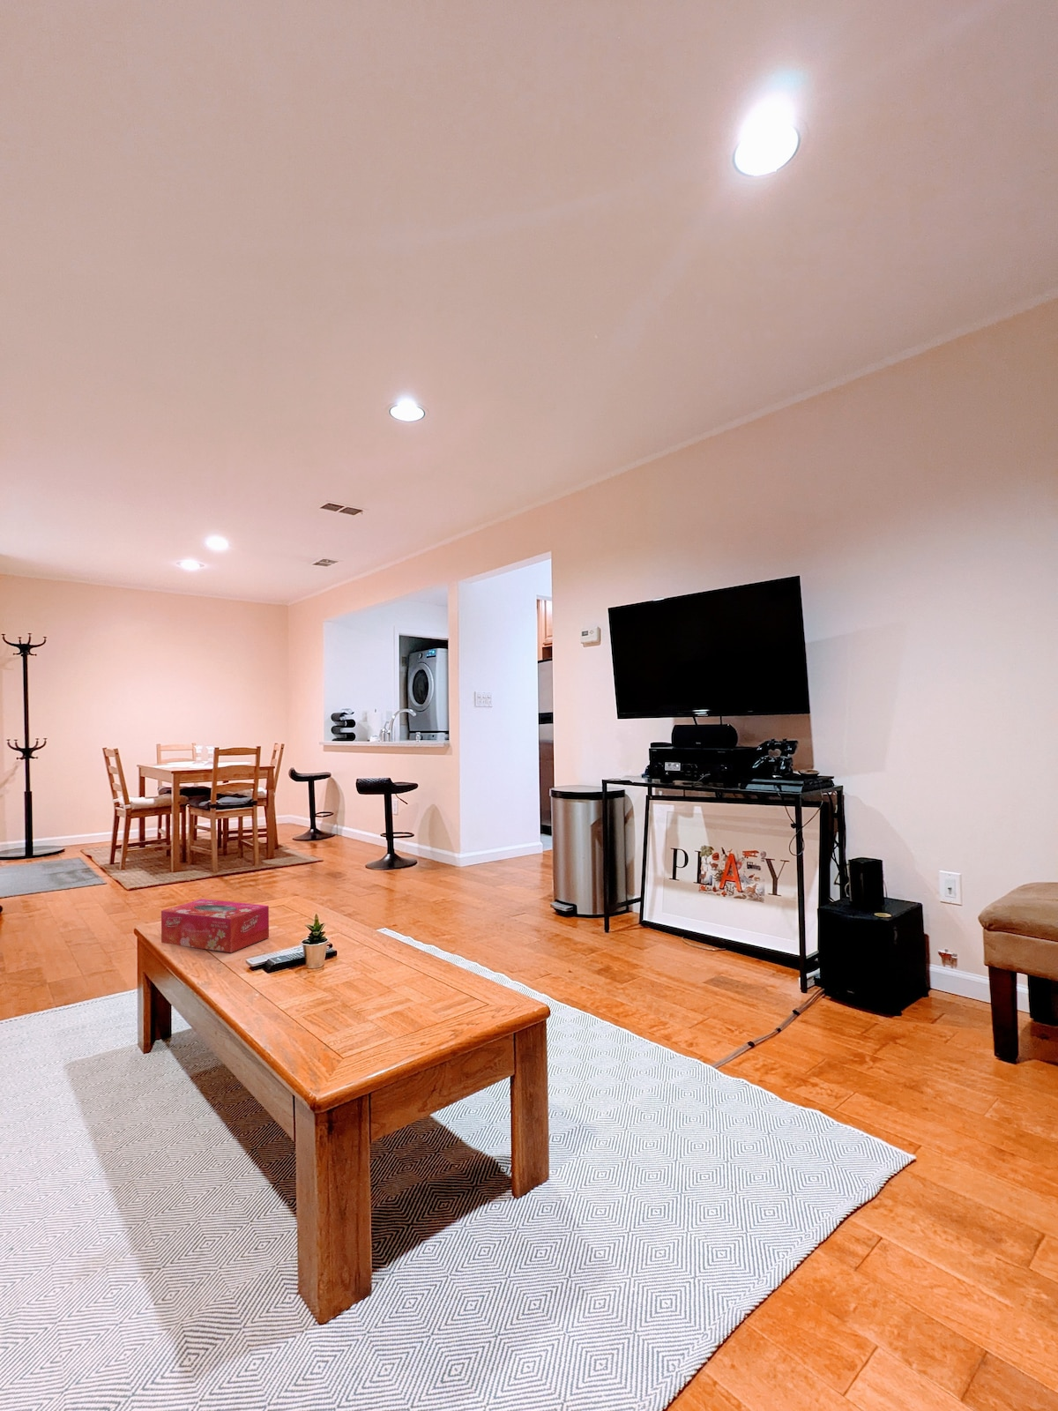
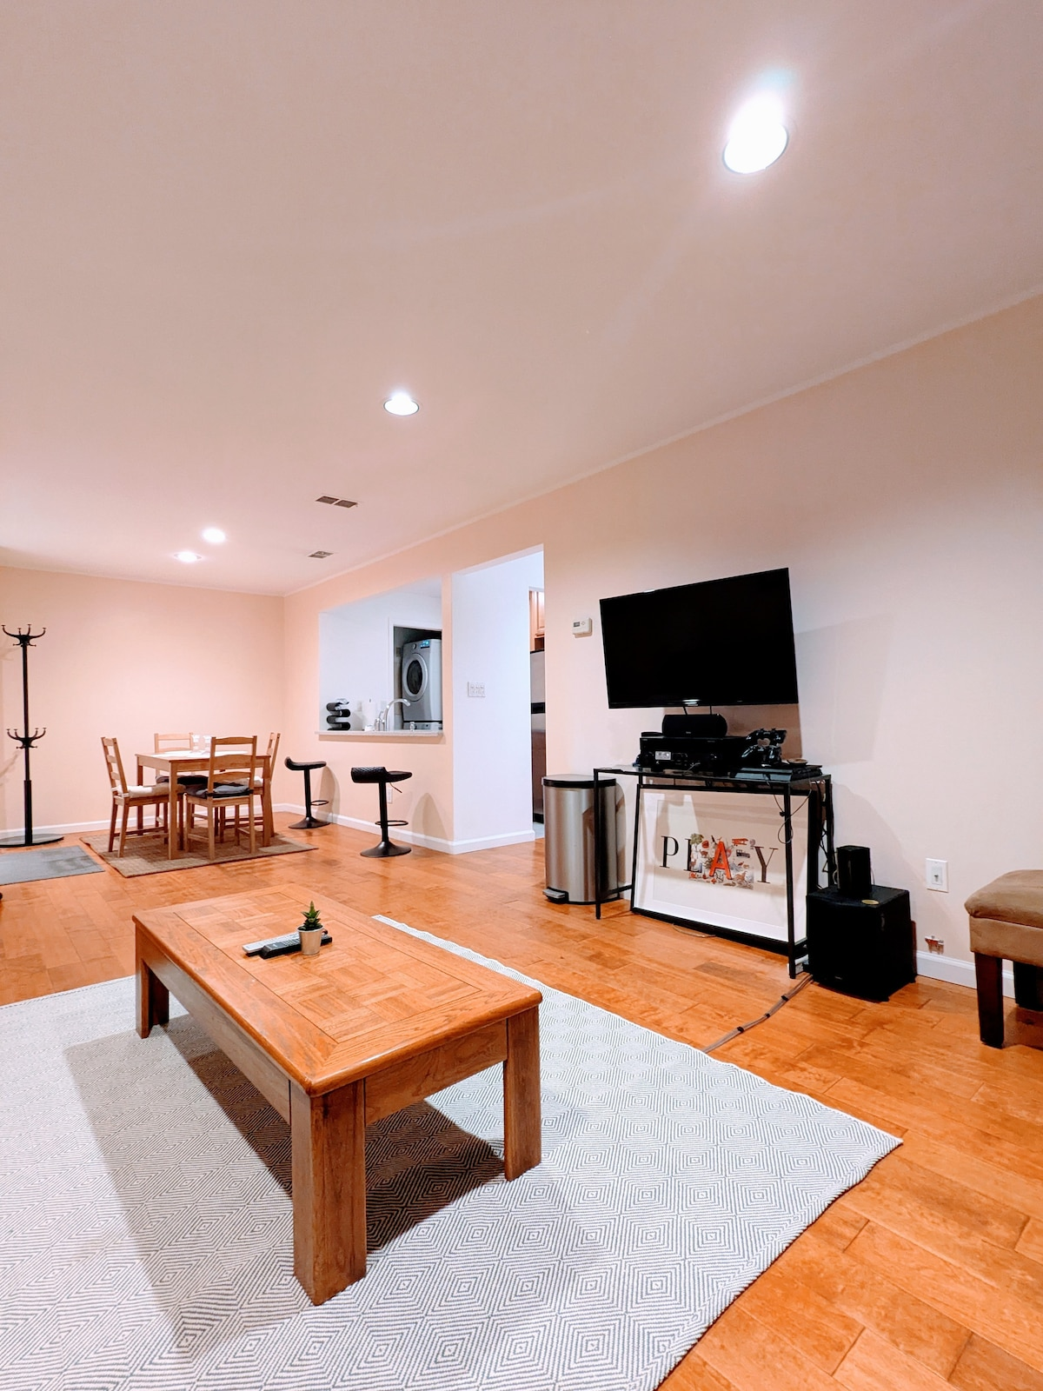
- tissue box [160,899,270,953]
